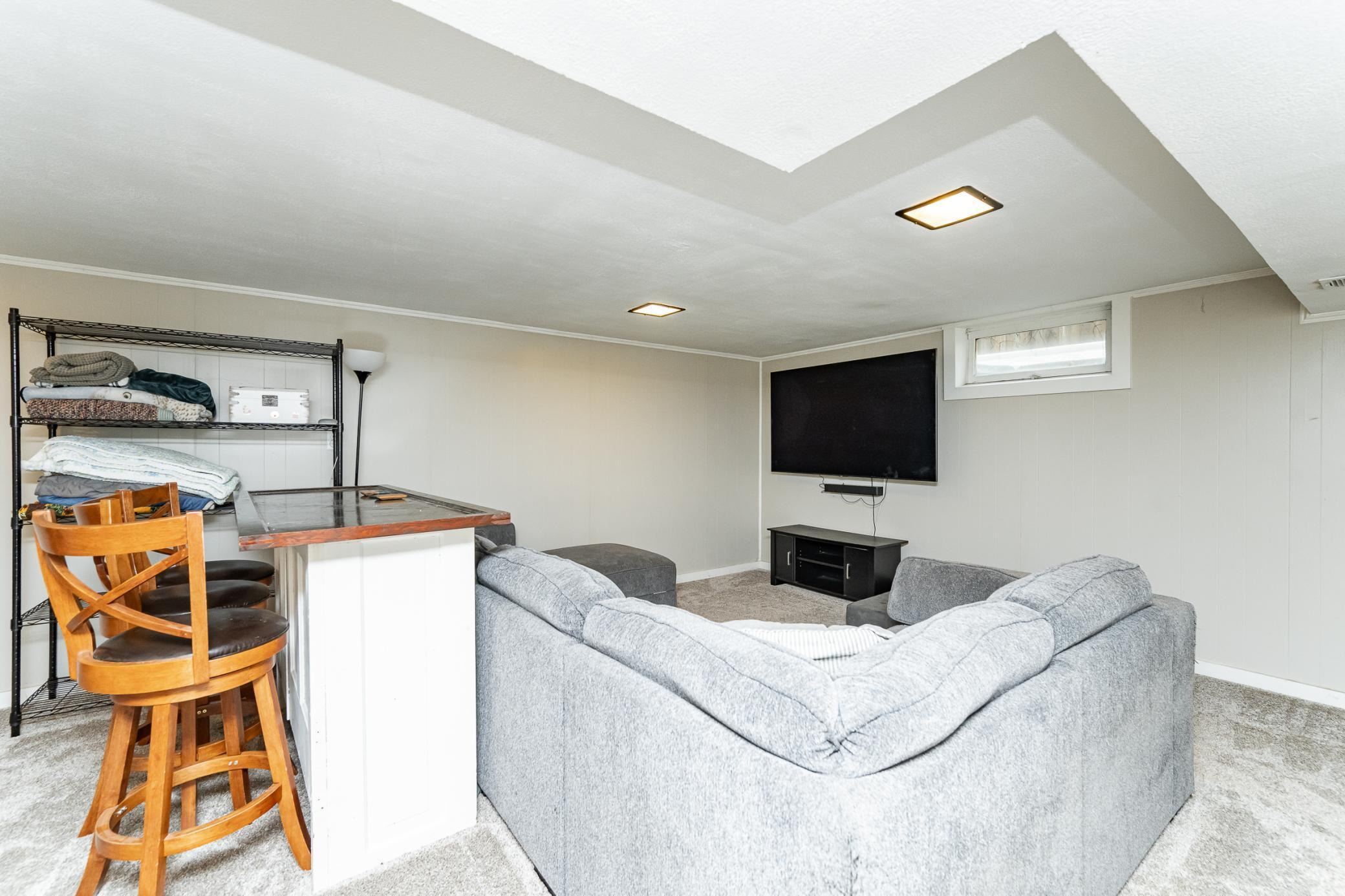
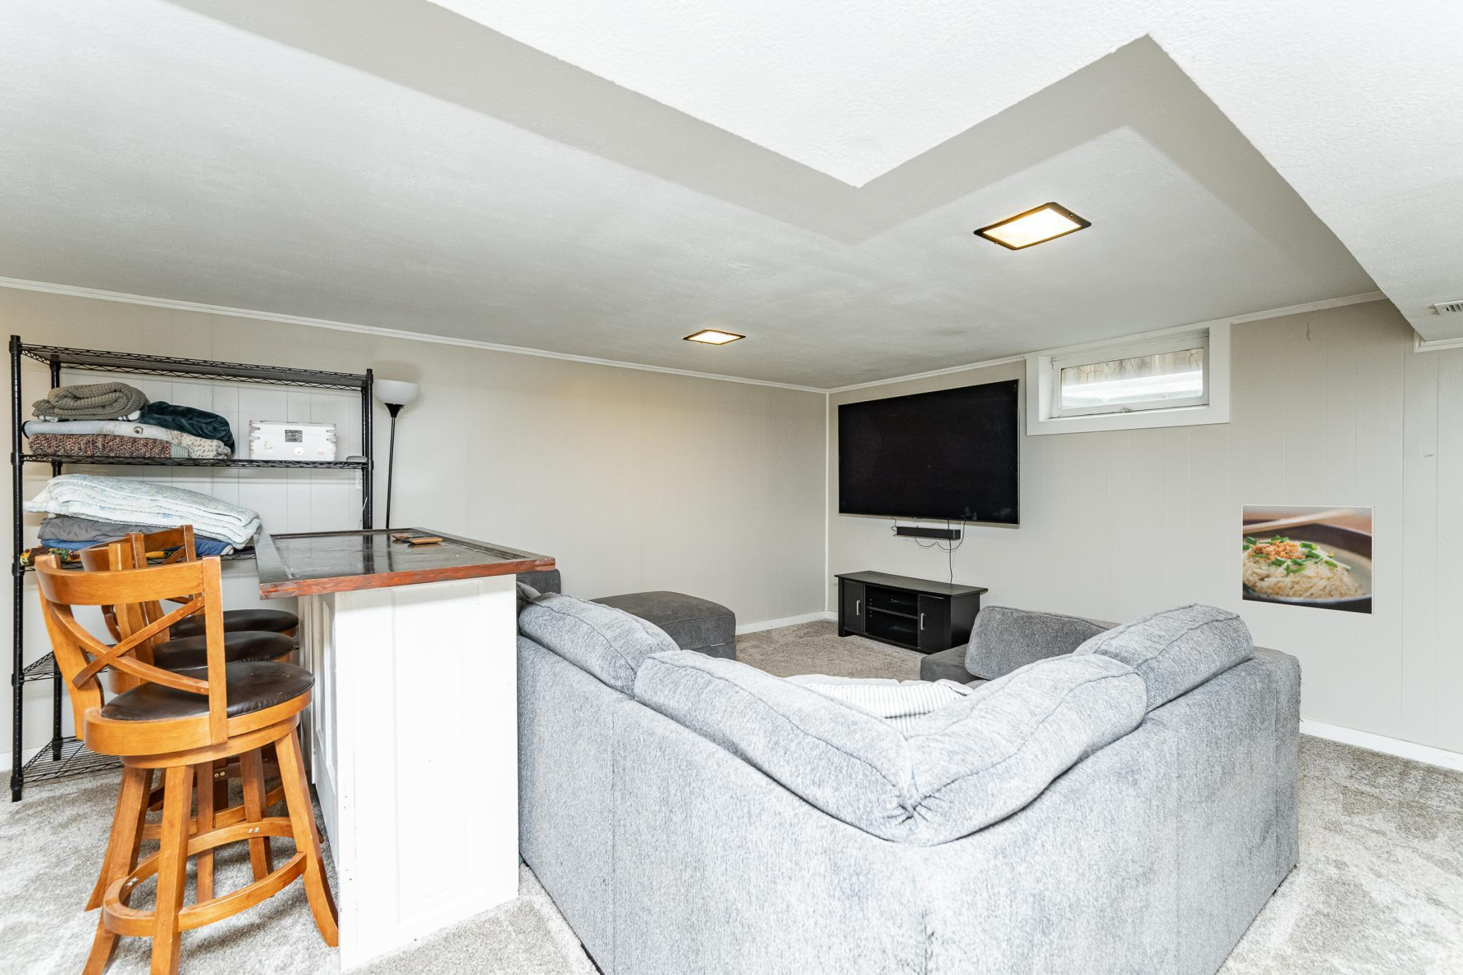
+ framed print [1241,504,1375,616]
